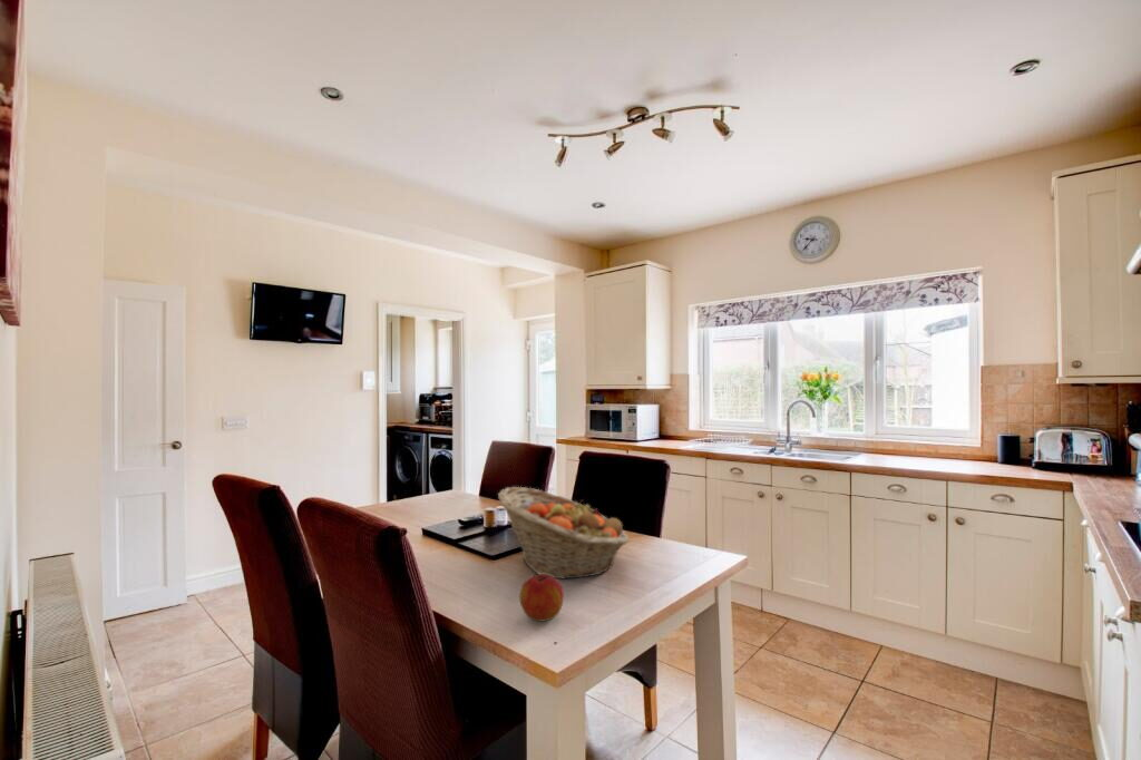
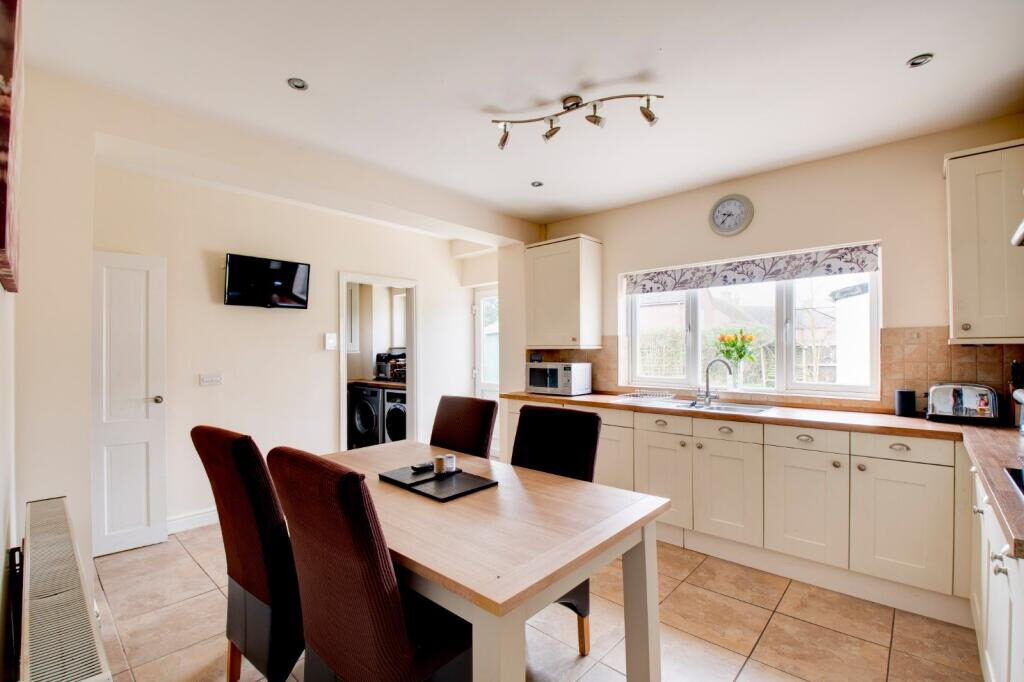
- apple [518,574,565,622]
- fruit basket [497,486,631,581]
